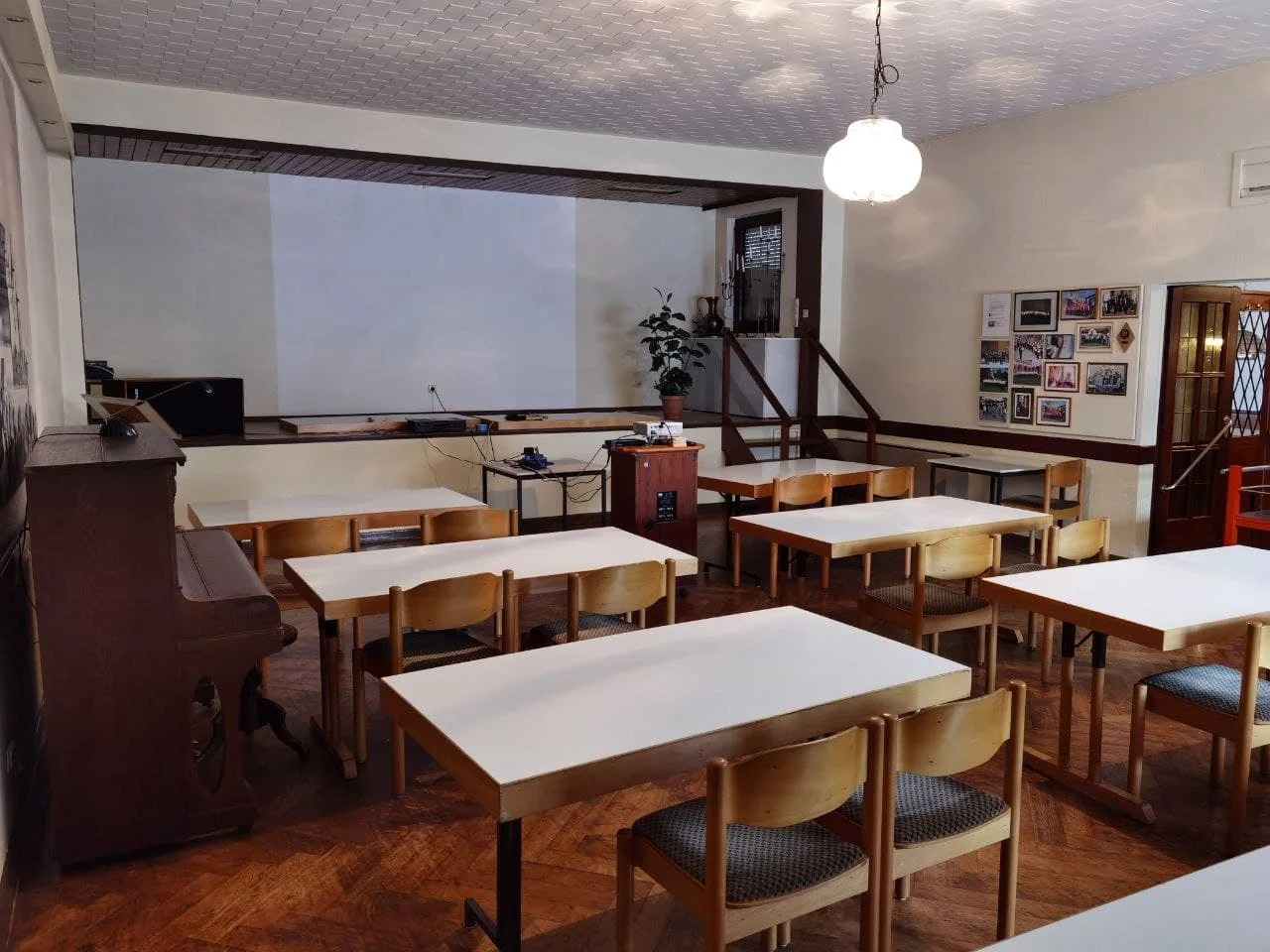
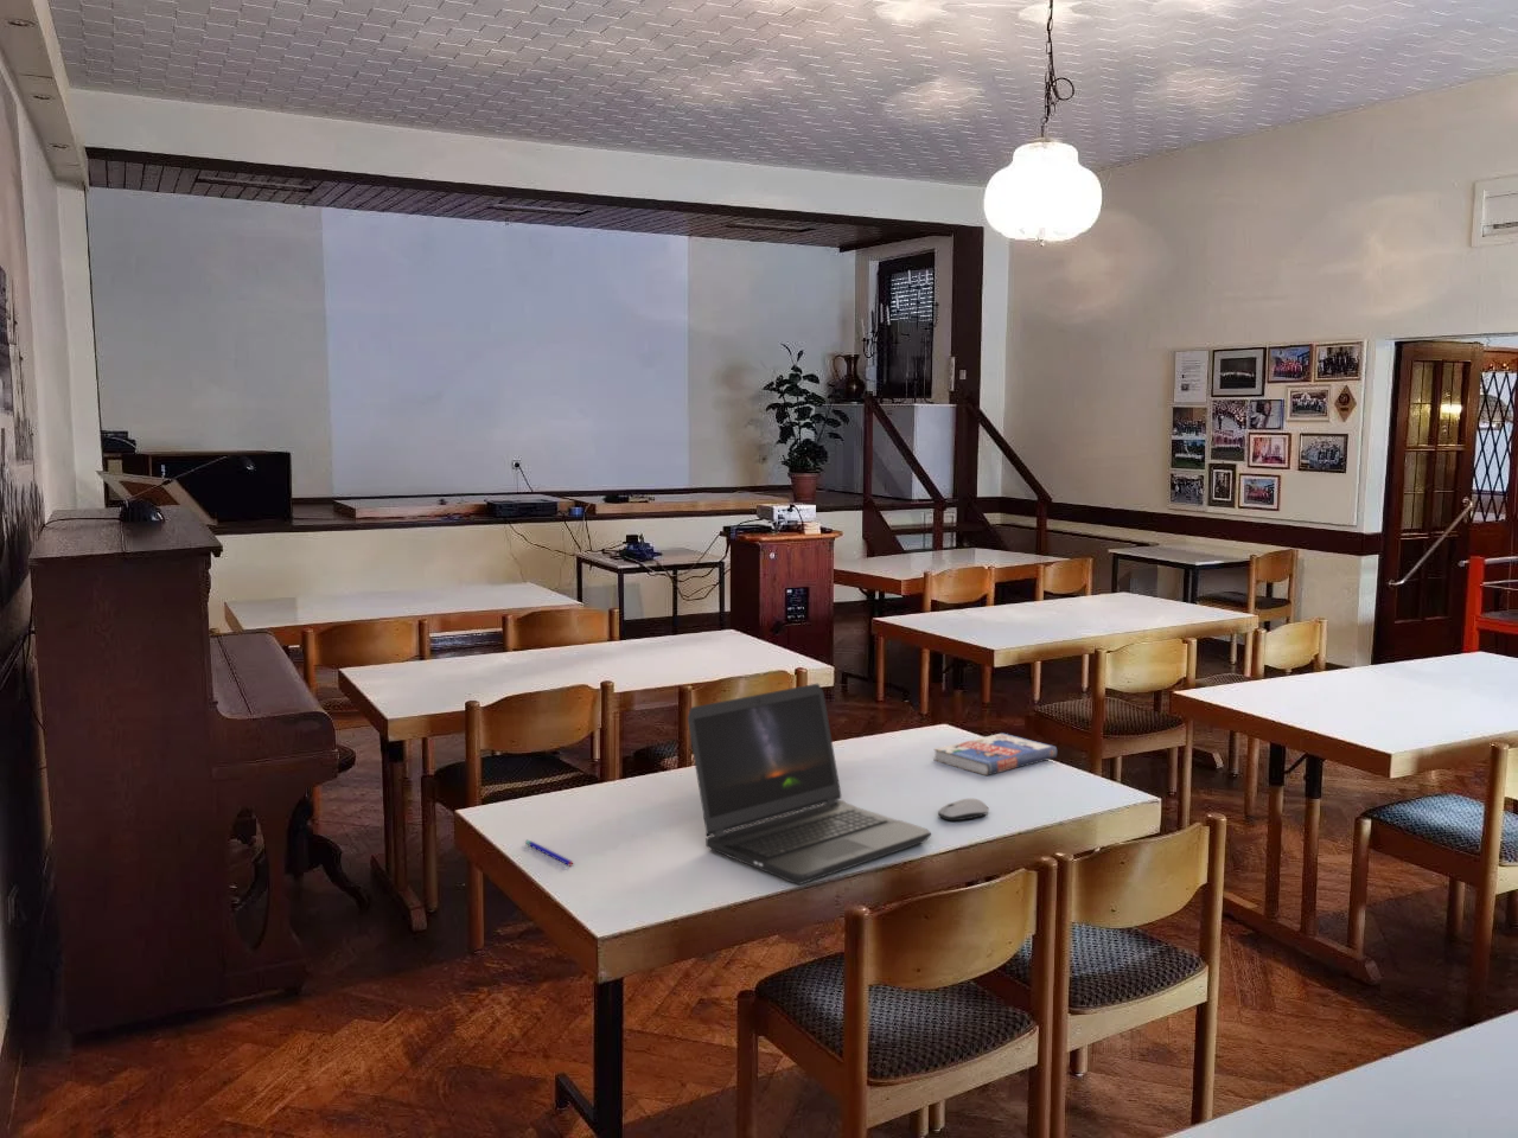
+ book [934,732,1058,777]
+ laptop computer [686,683,932,886]
+ pen [525,839,574,868]
+ computer mouse [937,797,990,821]
